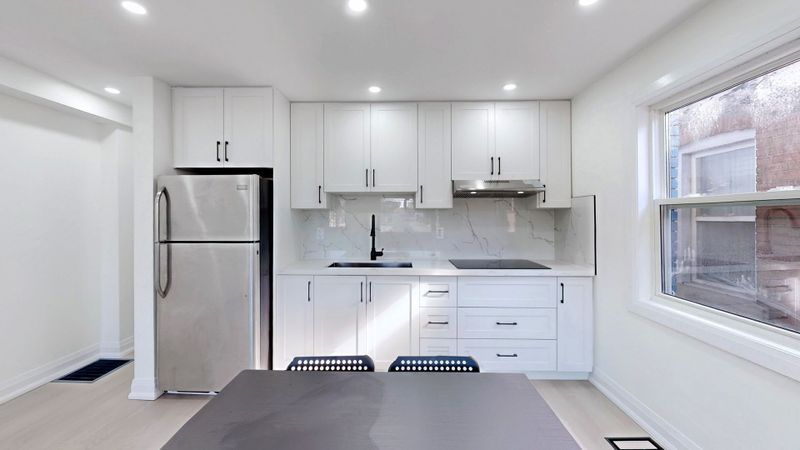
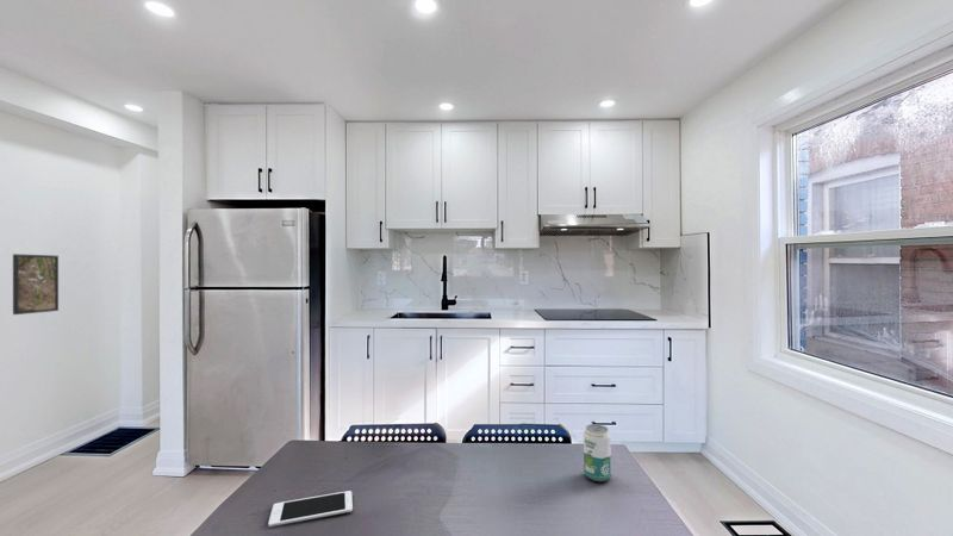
+ beverage can [583,423,612,482]
+ cell phone [267,490,354,528]
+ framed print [12,253,60,316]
